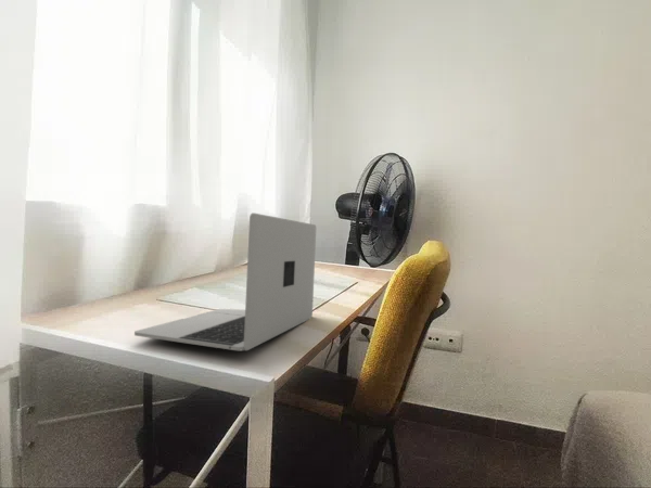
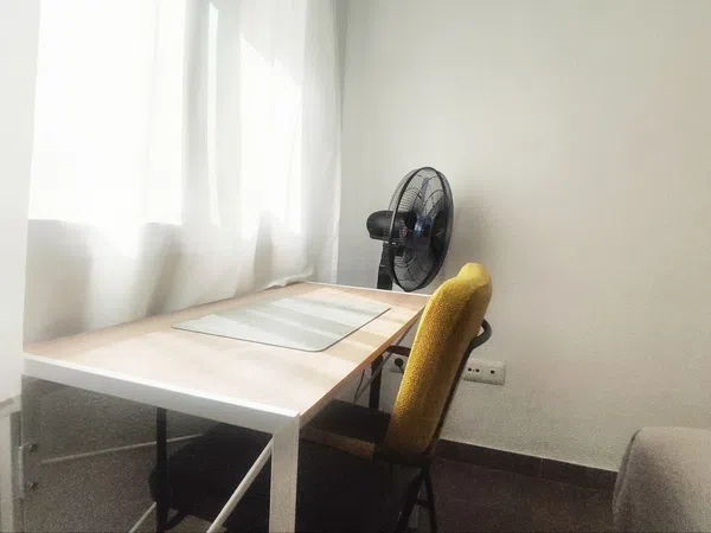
- laptop [133,213,317,351]
